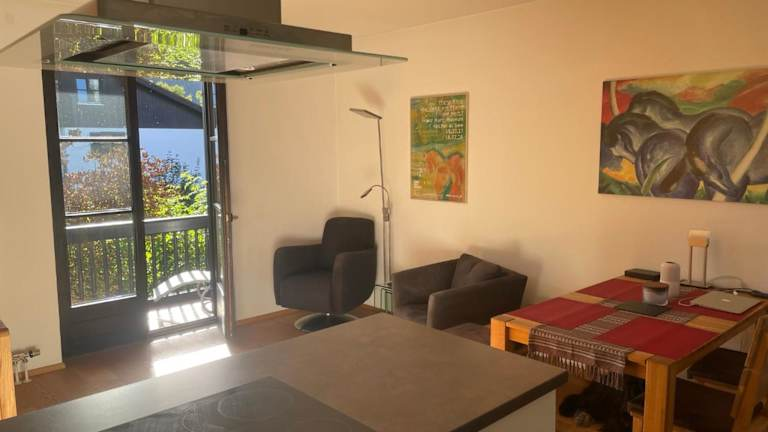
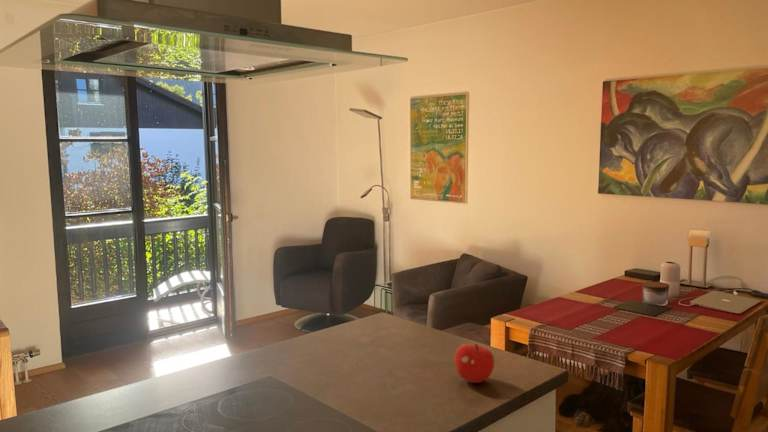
+ fruit [454,343,495,384]
